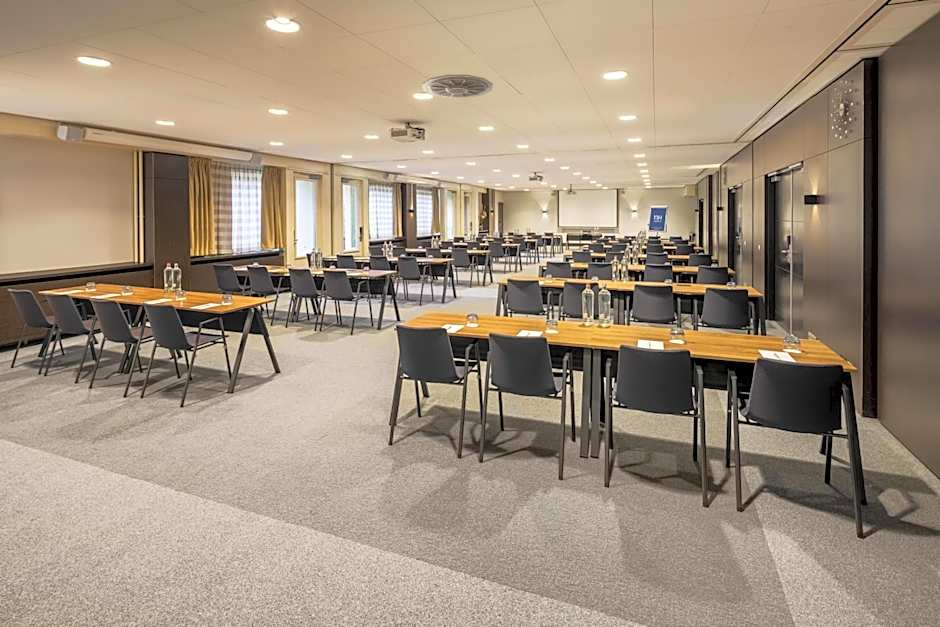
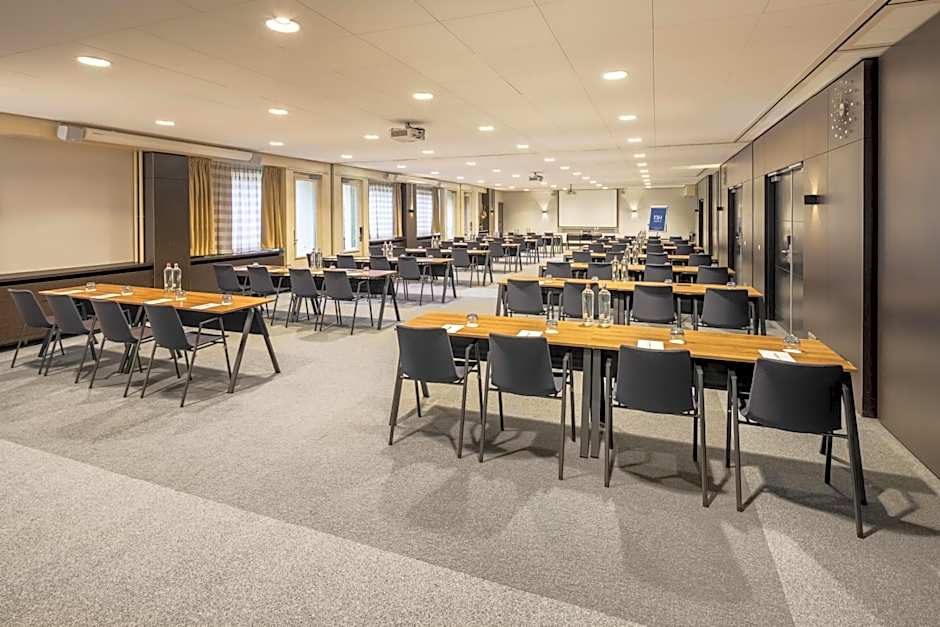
- ceiling vent [421,74,494,99]
